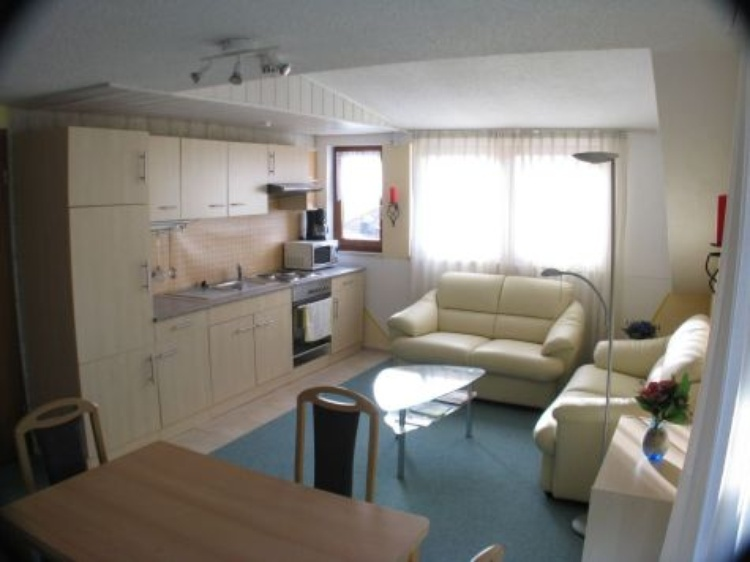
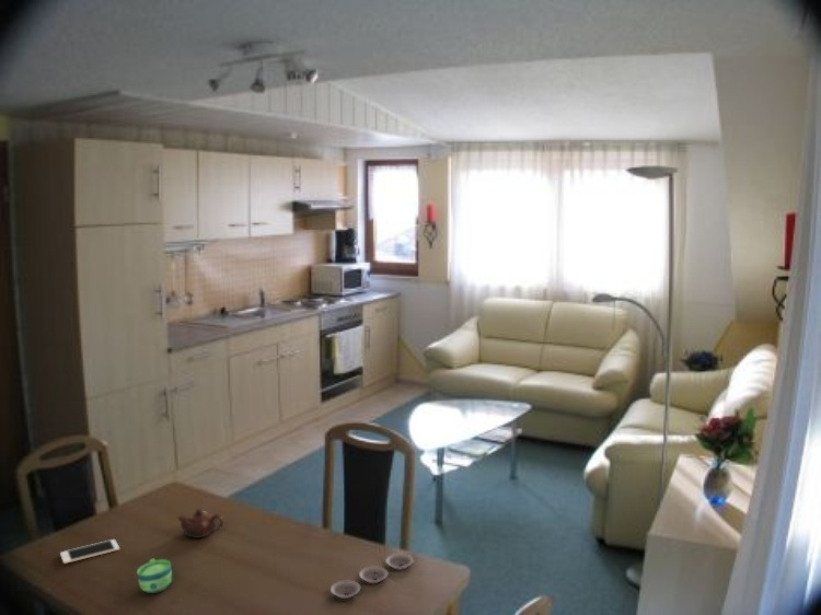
+ cup [136,558,173,594]
+ cell phone [59,538,120,565]
+ plate [329,553,415,600]
+ teapot [176,508,224,539]
